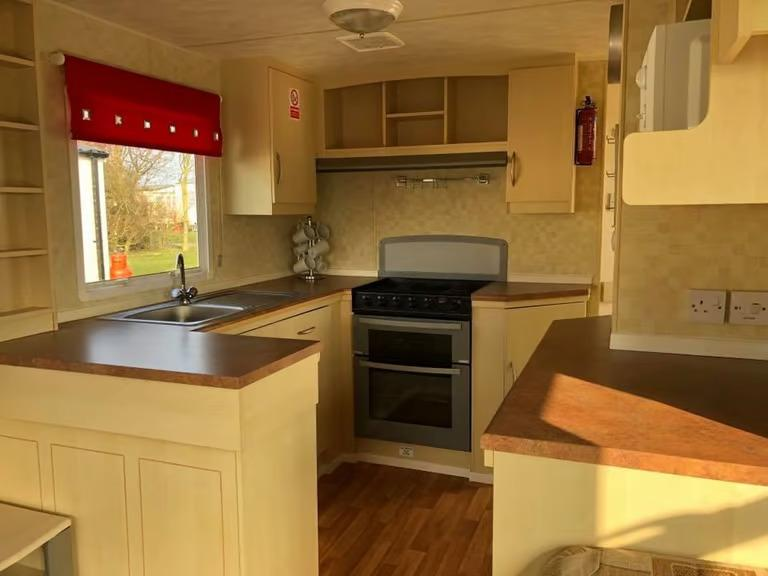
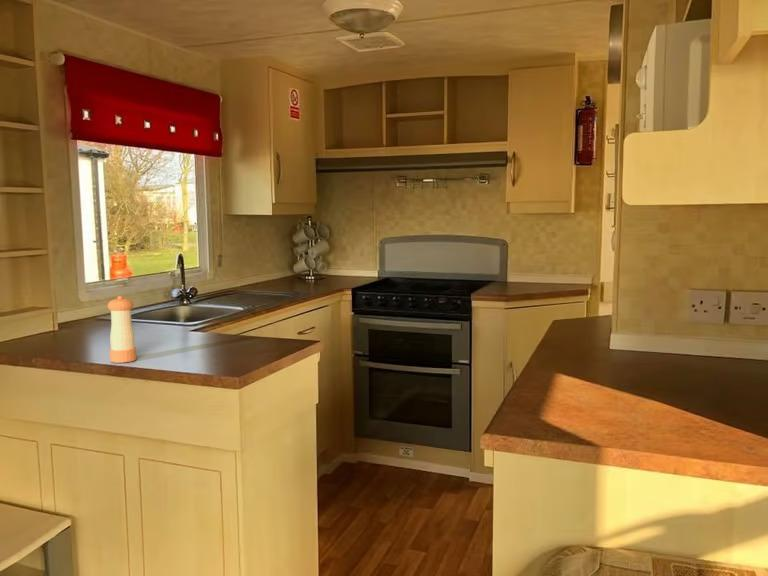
+ pepper shaker [107,295,138,364]
